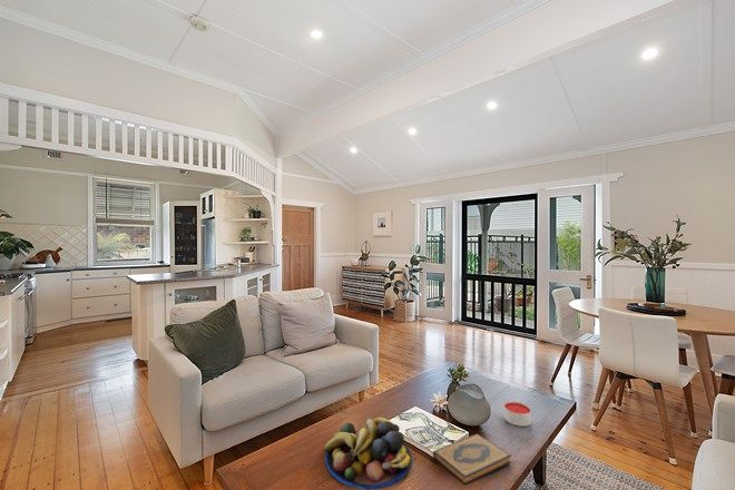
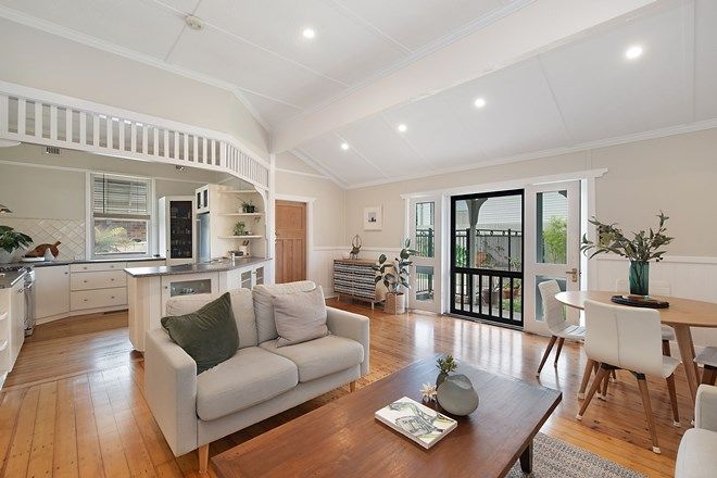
- candle [503,401,532,428]
- hardback book [432,433,512,487]
- fruit bowl [323,416,413,490]
